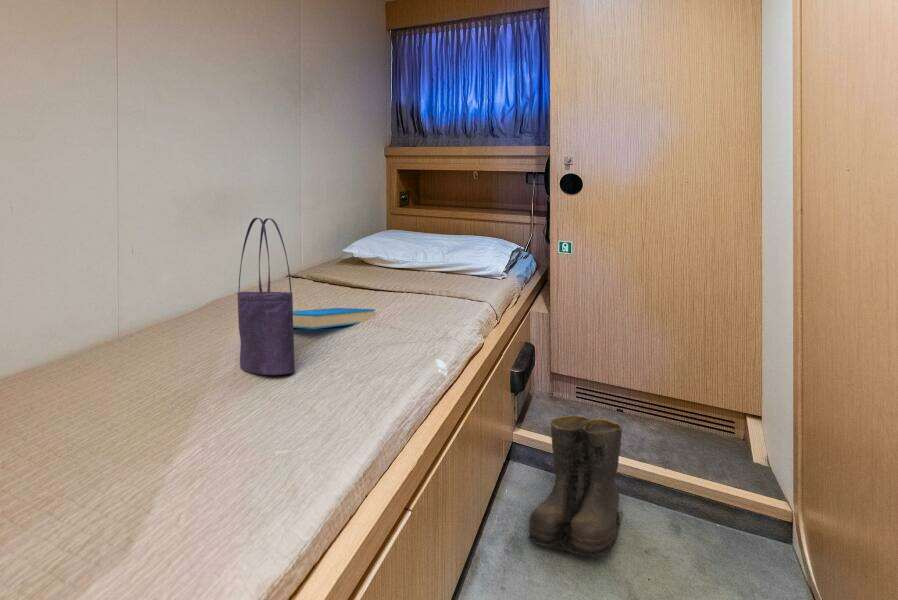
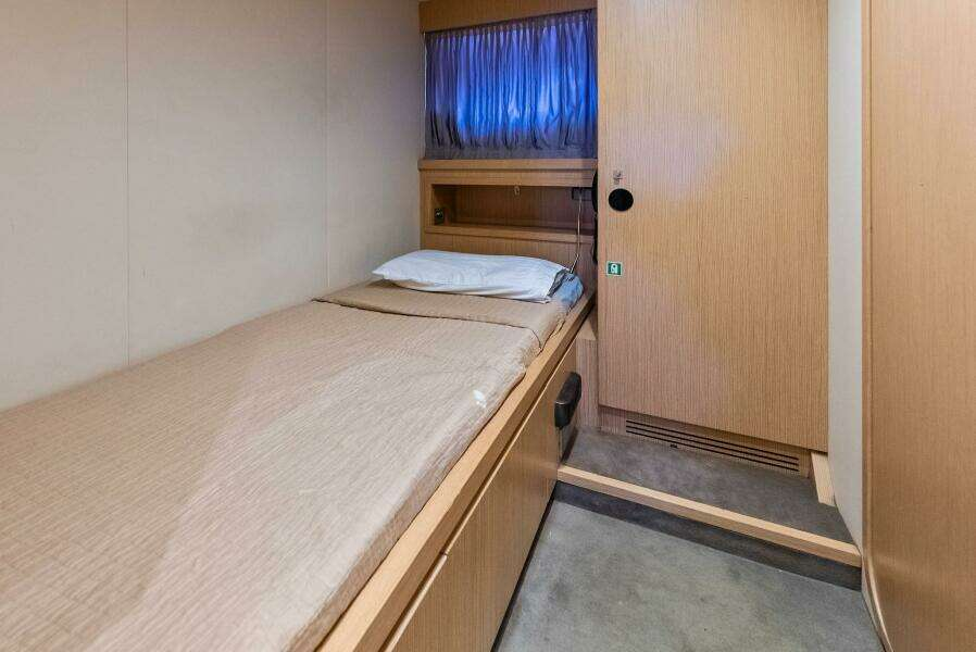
- book [293,307,376,330]
- tote bag [237,217,296,376]
- boots [527,414,624,558]
